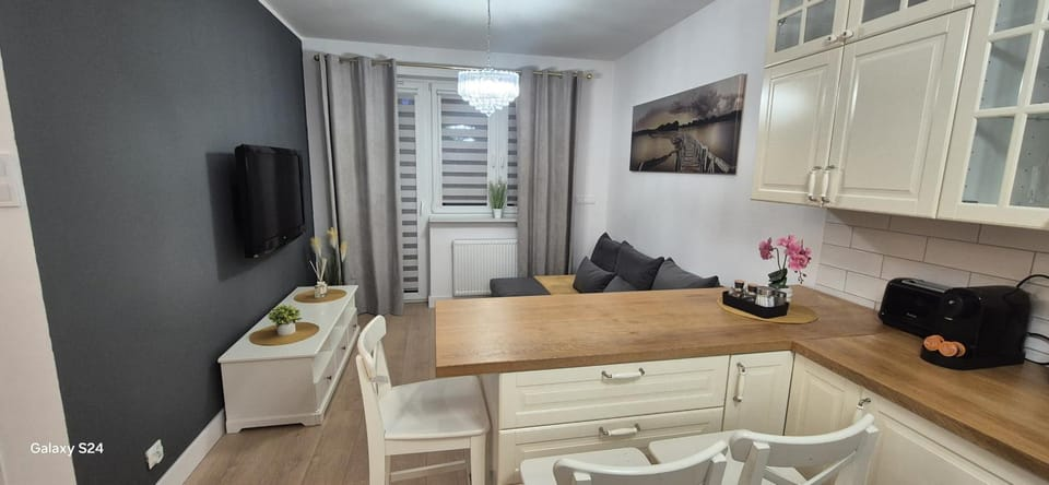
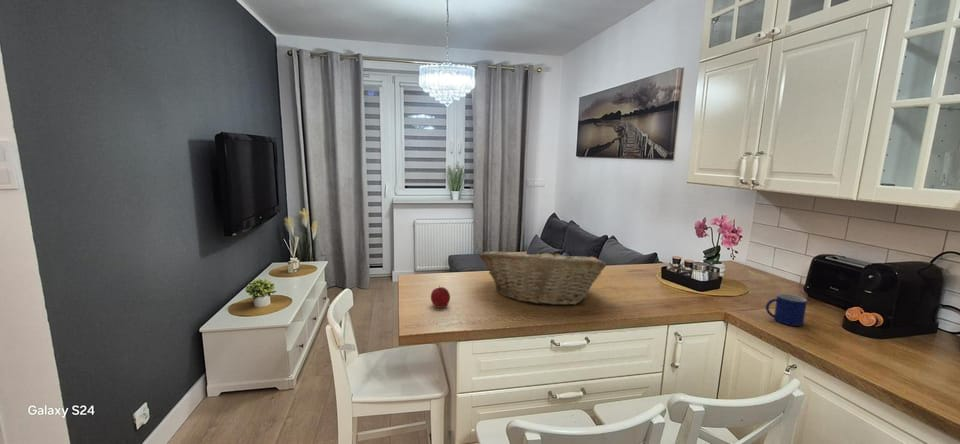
+ fruit basket [479,247,607,306]
+ apple [430,285,451,309]
+ mug [765,293,808,327]
